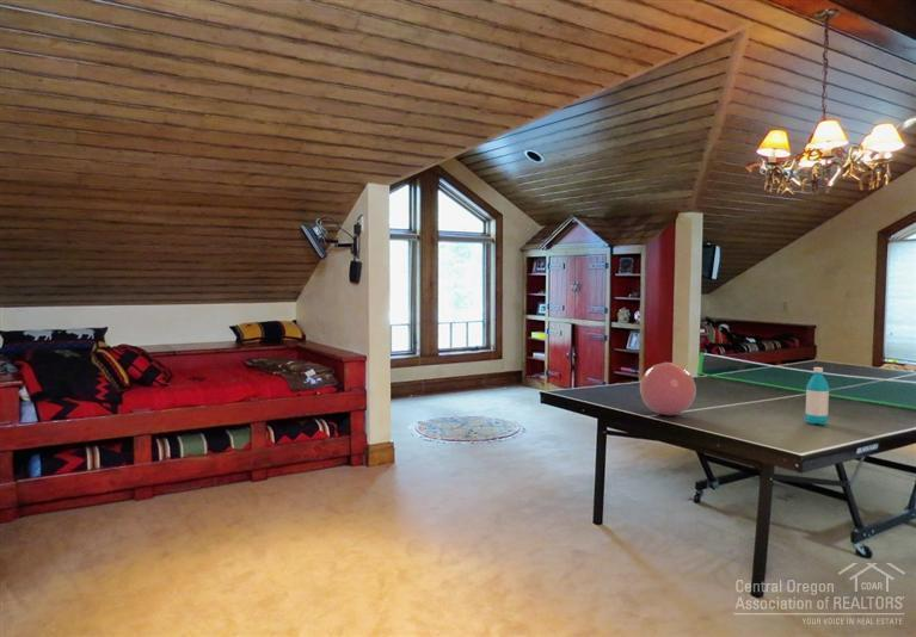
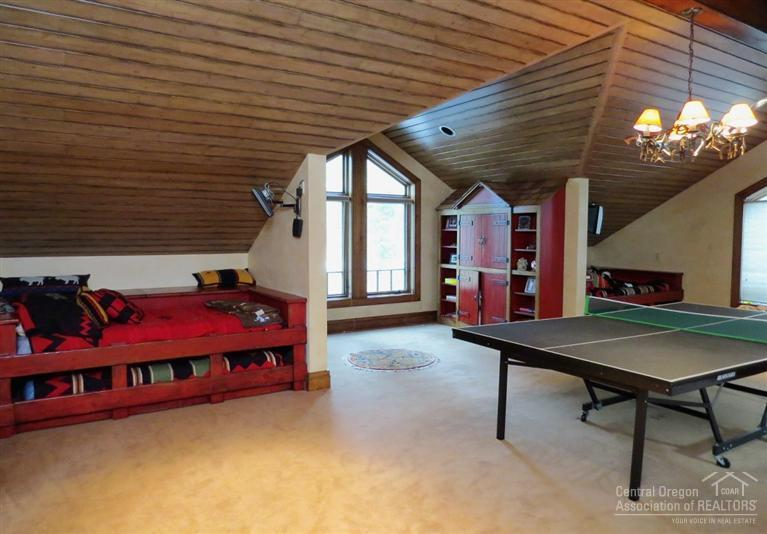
- water bottle [804,366,830,426]
- ball [639,361,697,418]
